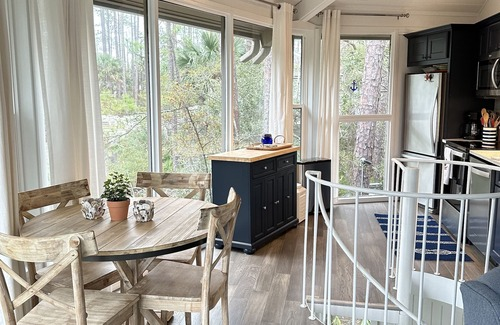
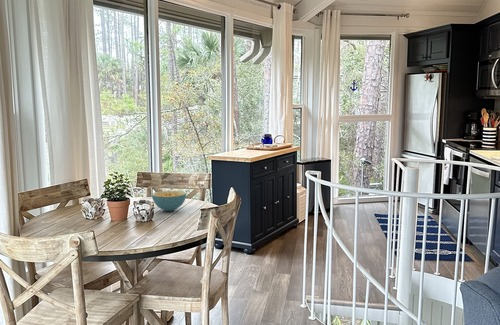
+ cereal bowl [151,190,187,212]
